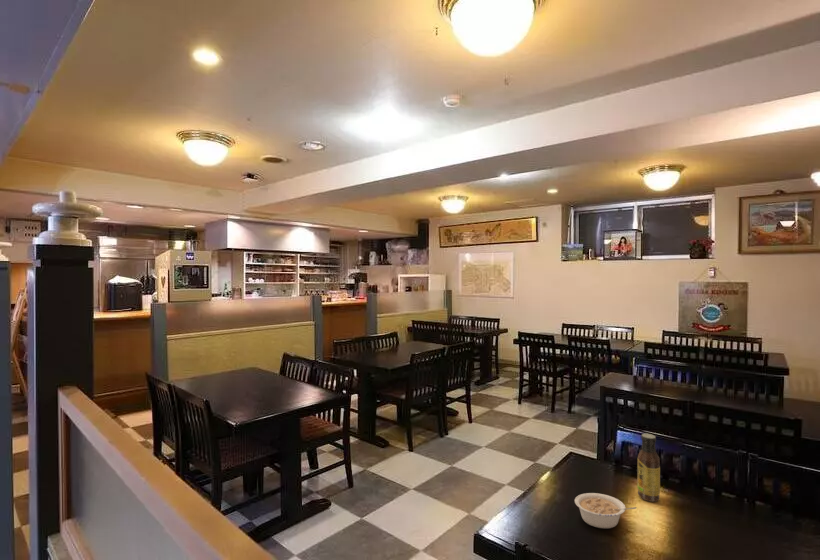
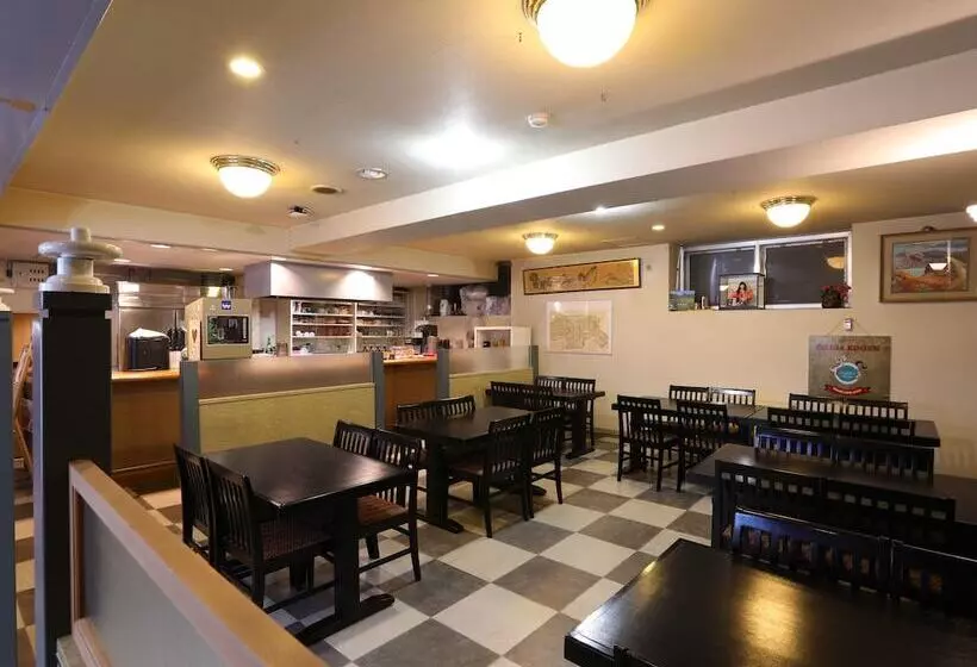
- sauce bottle [636,433,661,503]
- legume [574,492,638,529]
